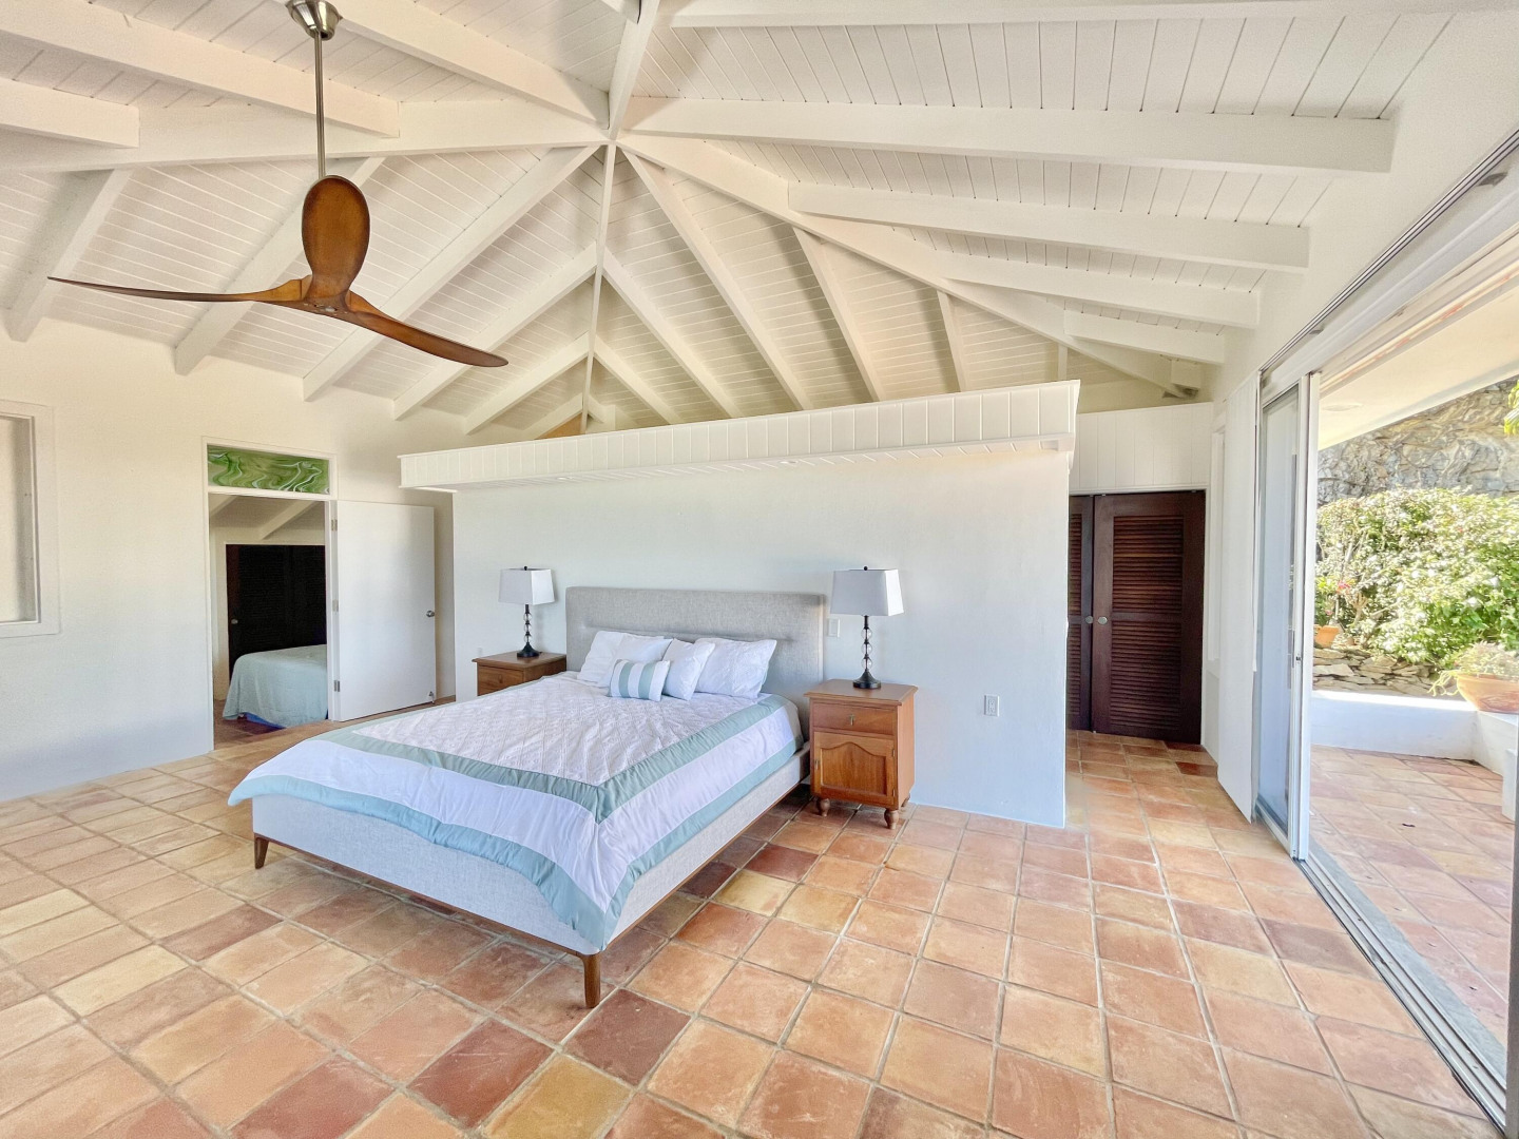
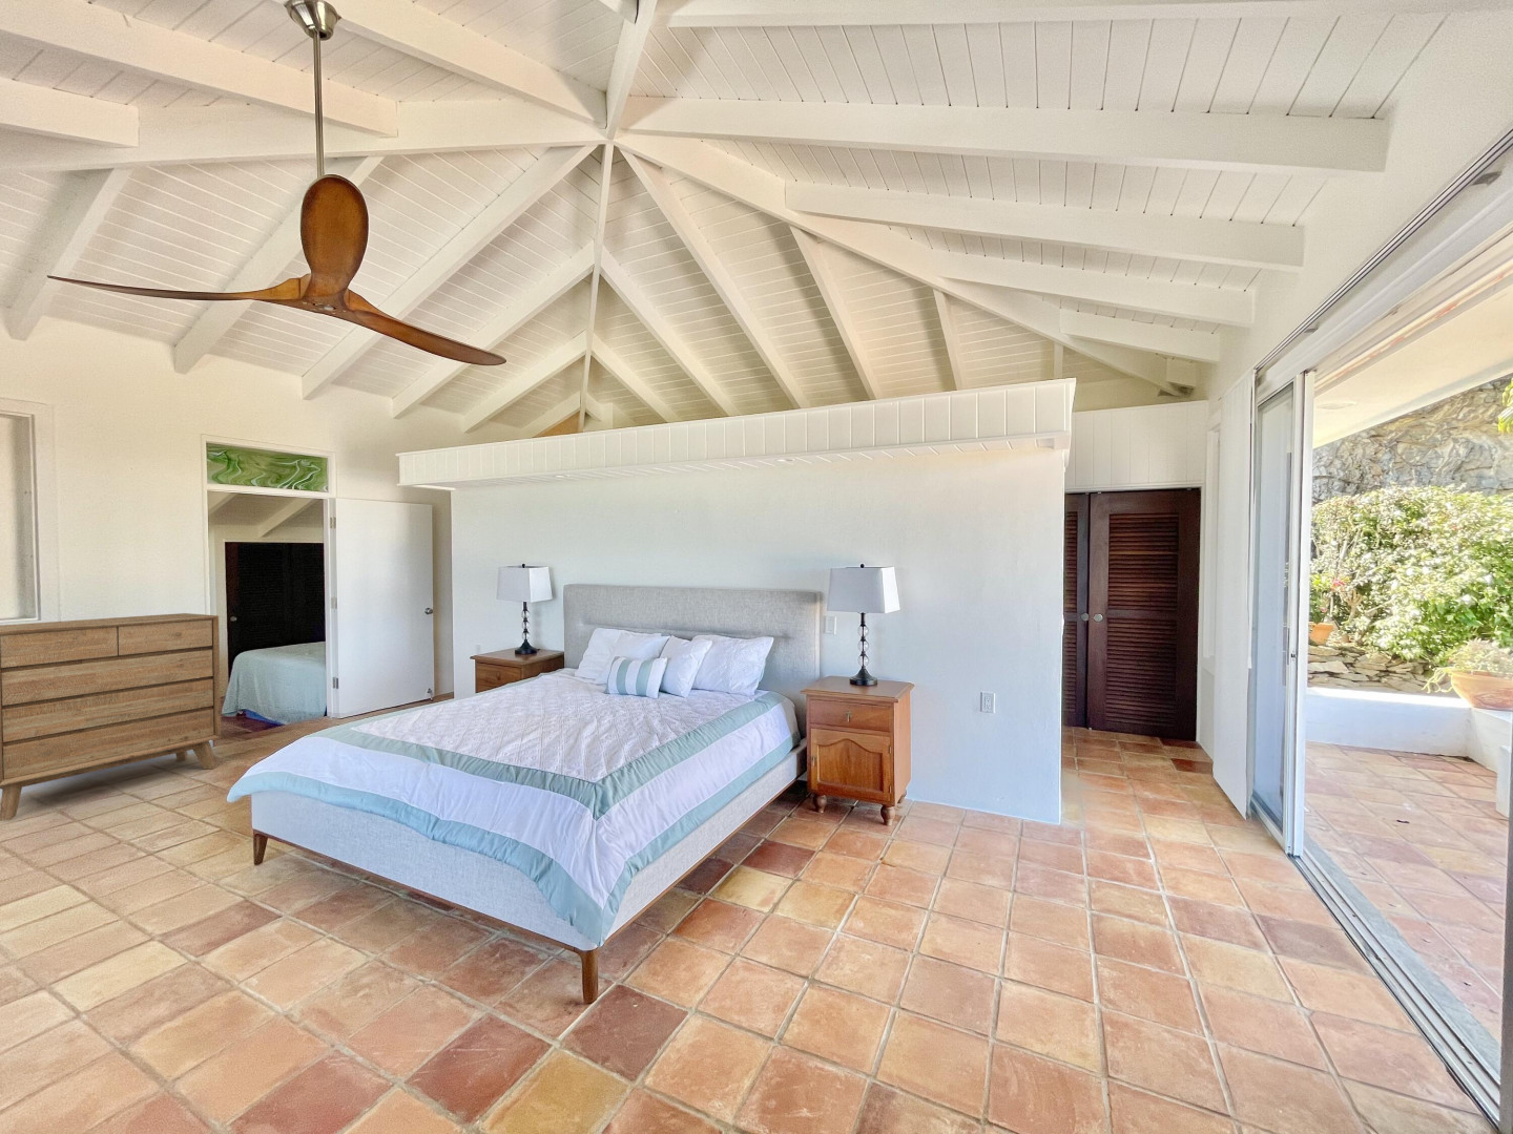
+ dresser [0,612,222,822]
